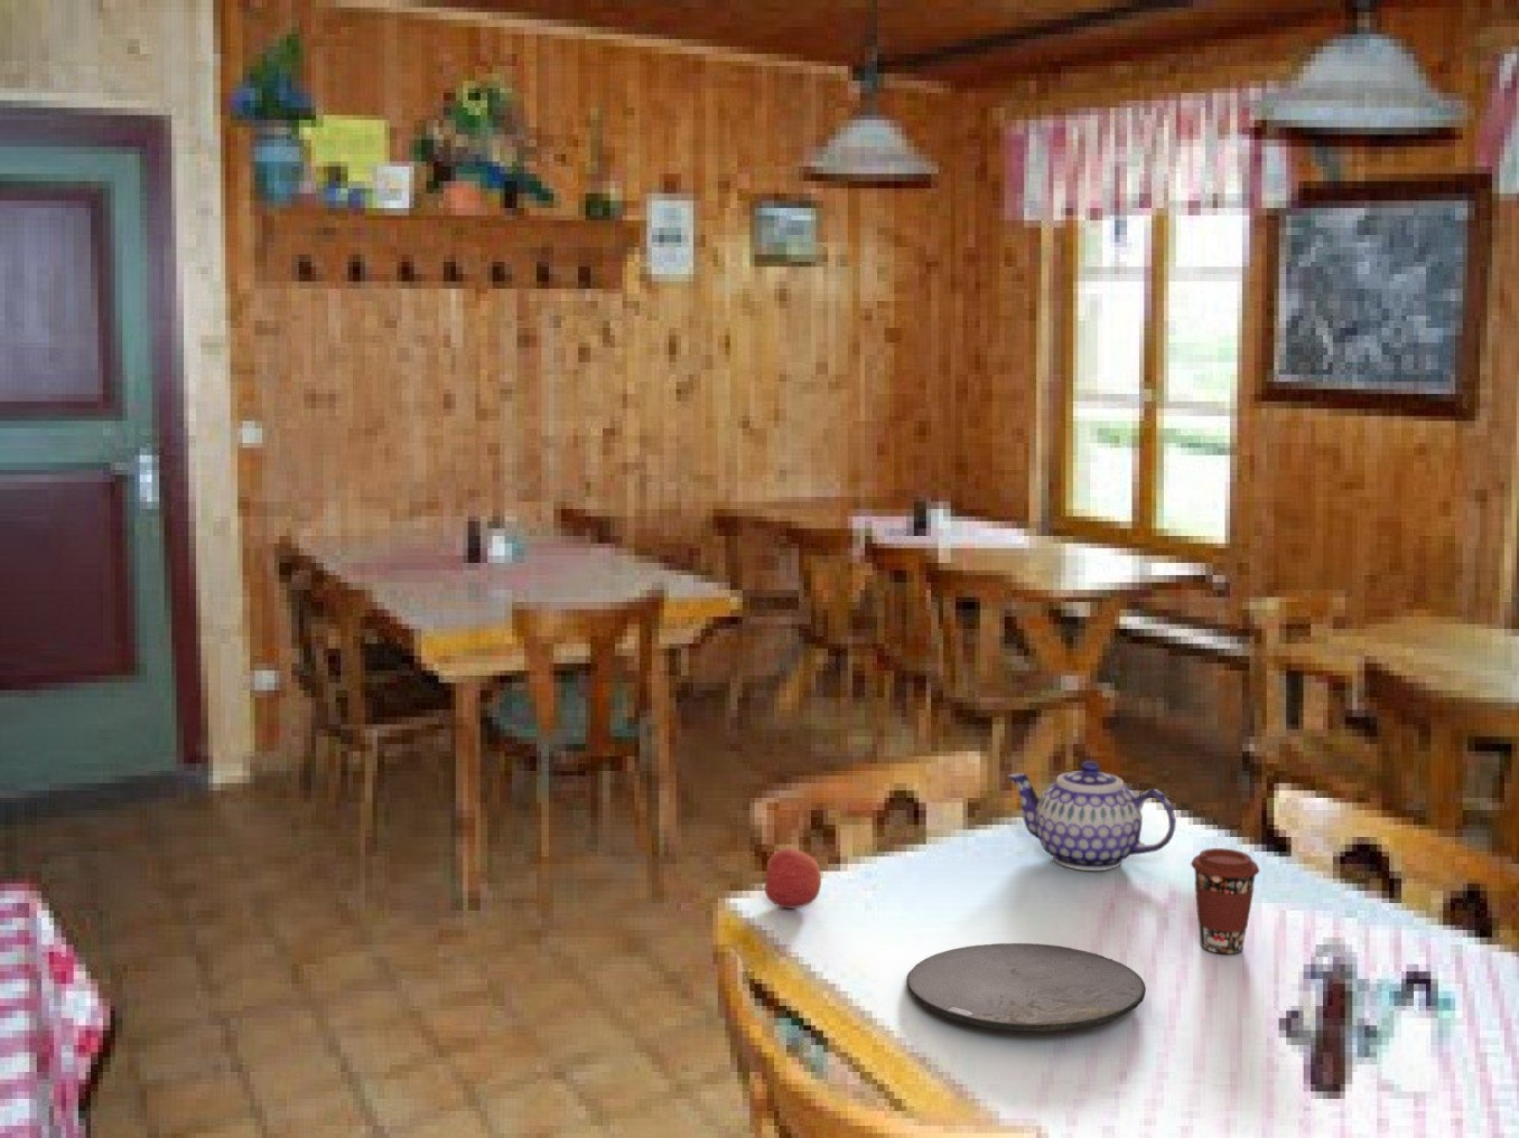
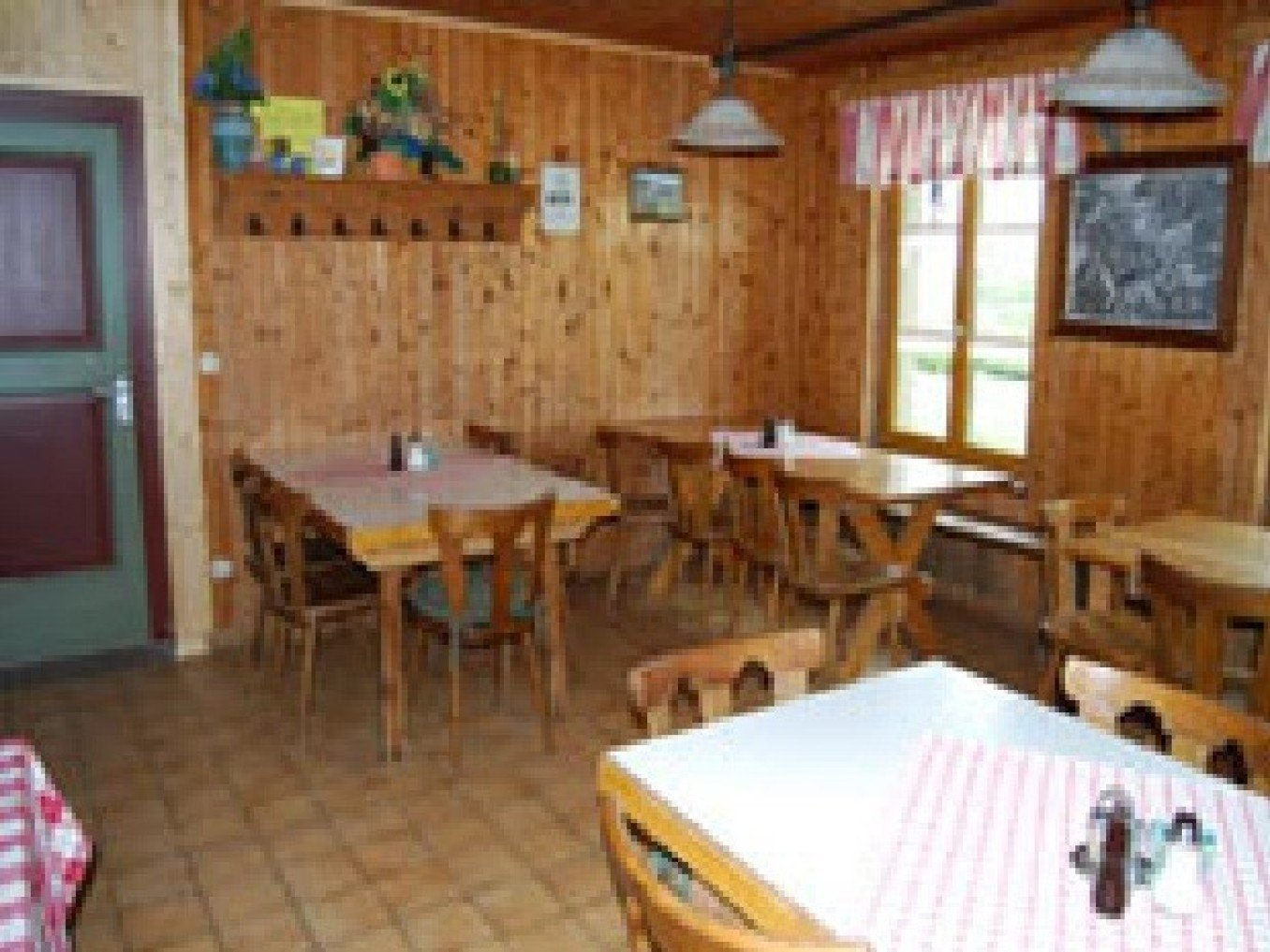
- coffee cup [1190,848,1261,954]
- plate [905,942,1147,1032]
- teapot [1006,760,1177,871]
- apple [762,849,822,910]
